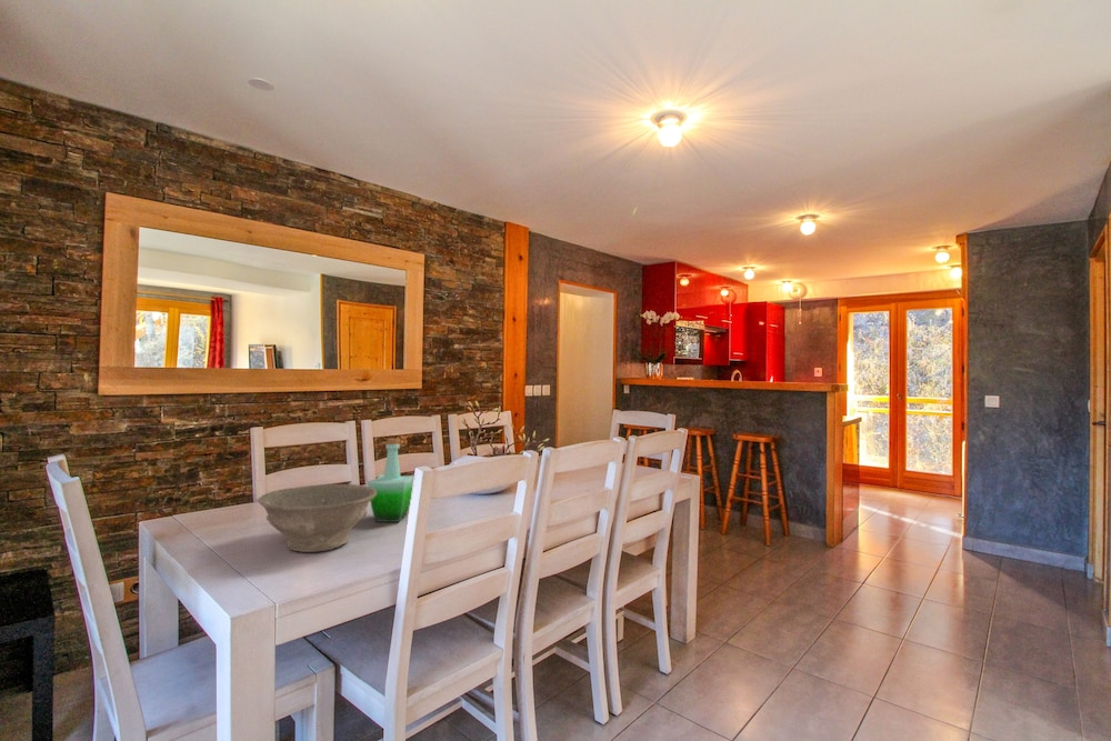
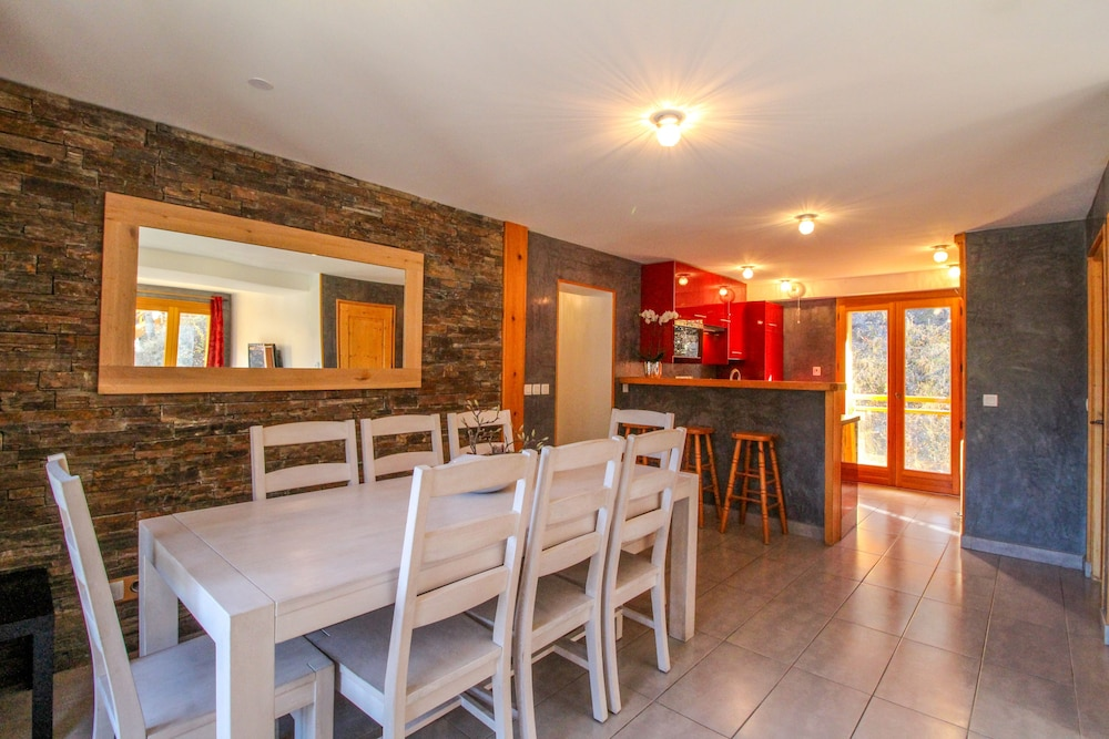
- bottle [367,438,414,523]
- bowl [257,483,377,553]
